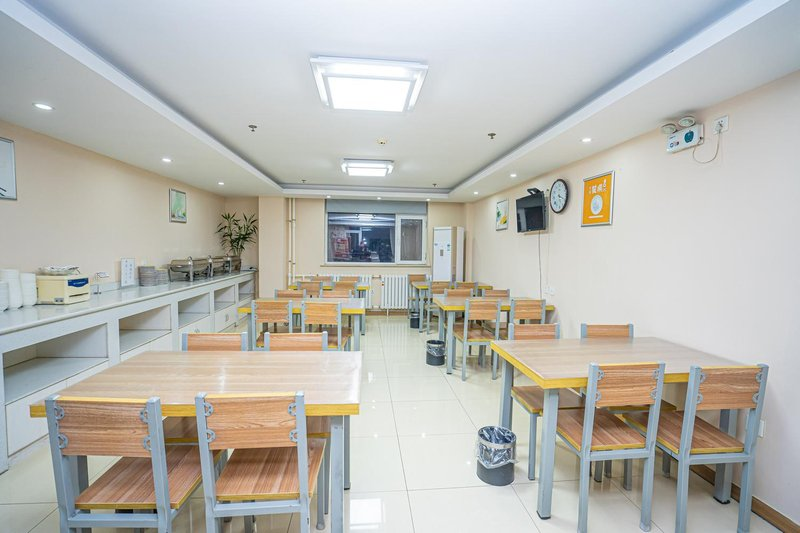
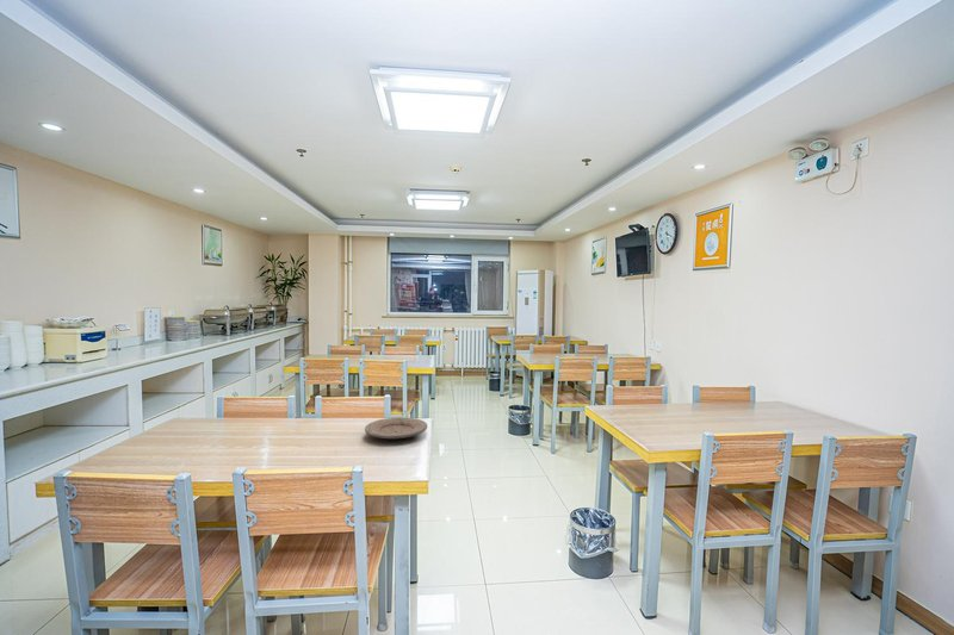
+ plate [364,416,428,440]
